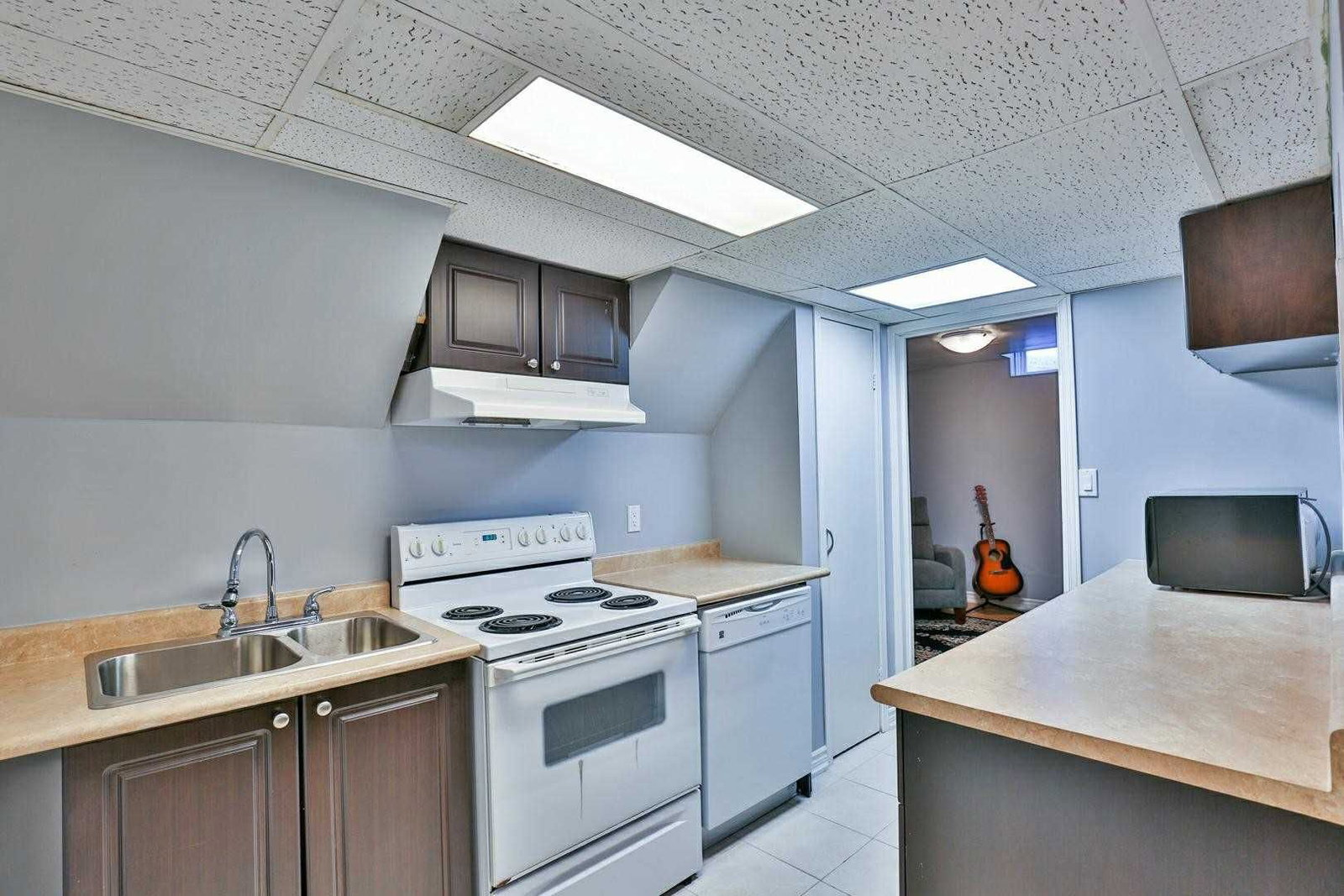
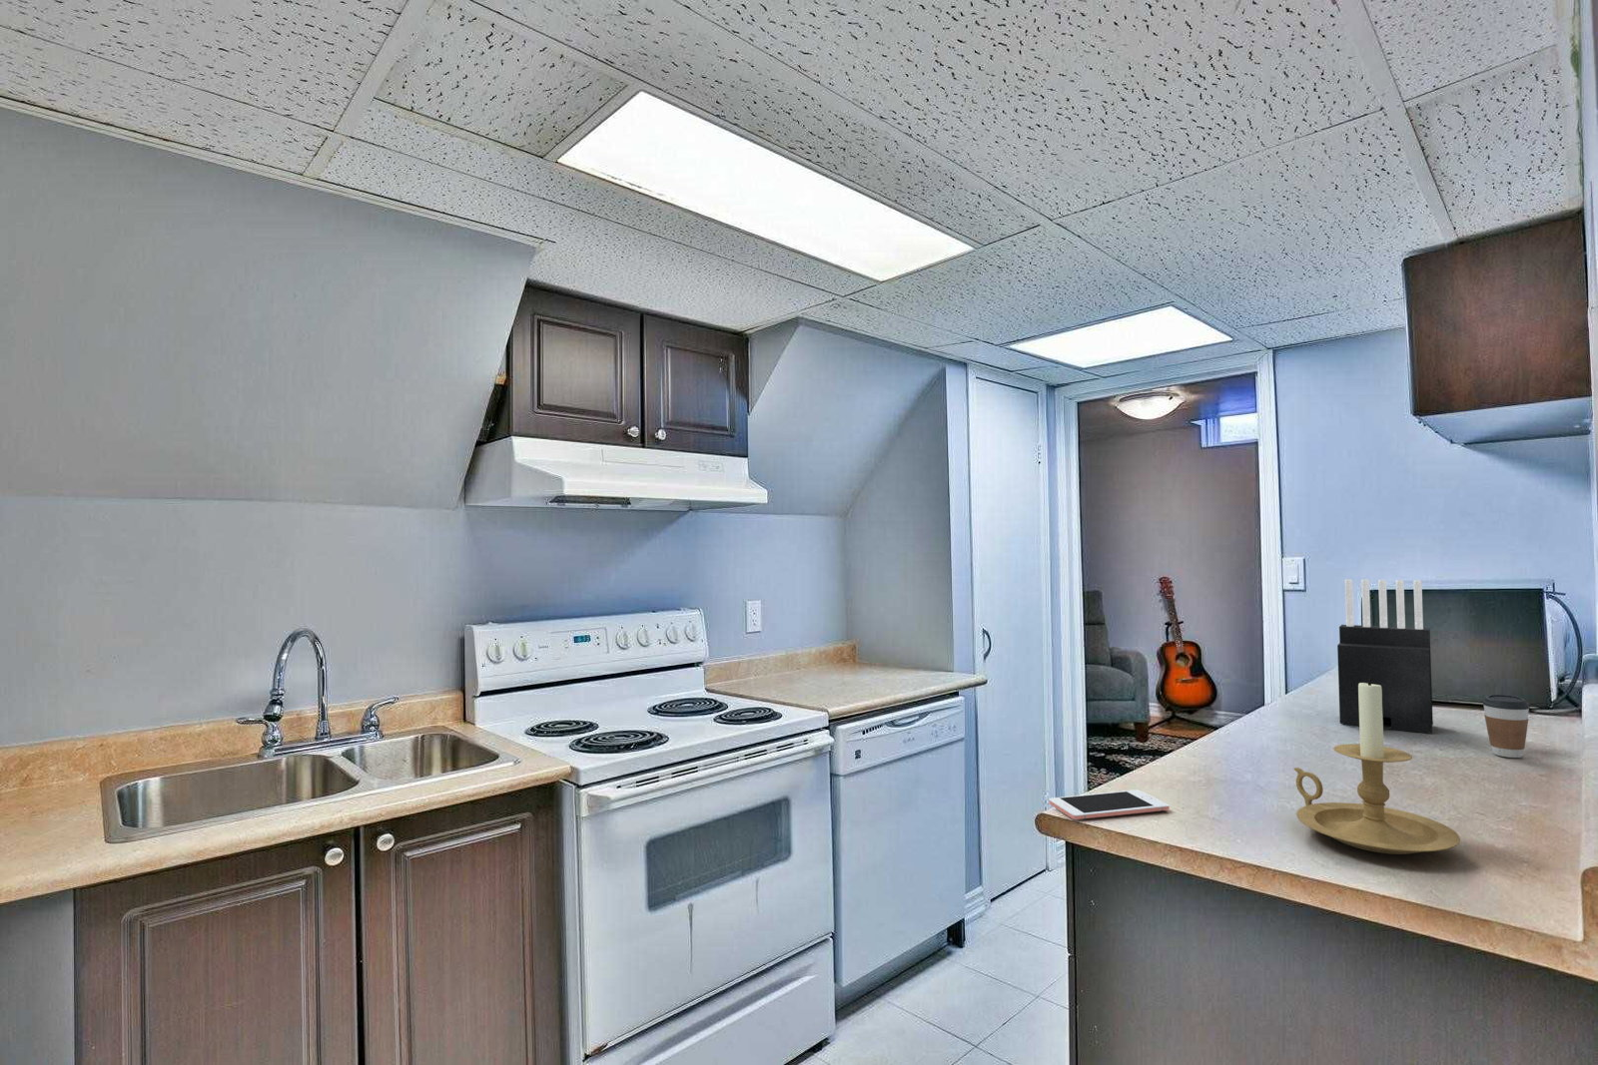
+ coffee cup [1483,694,1531,758]
+ candle holder [1292,676,1461,856]
+ cell phone [1047,788,1170,820]
+ knife block [1336,579,1434,735]
